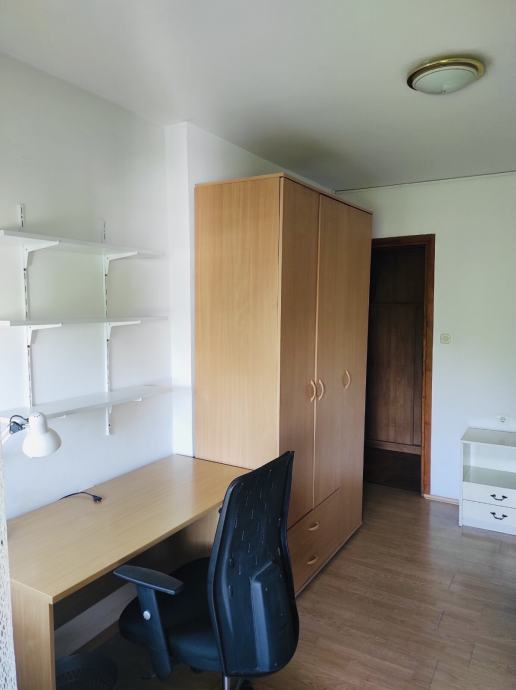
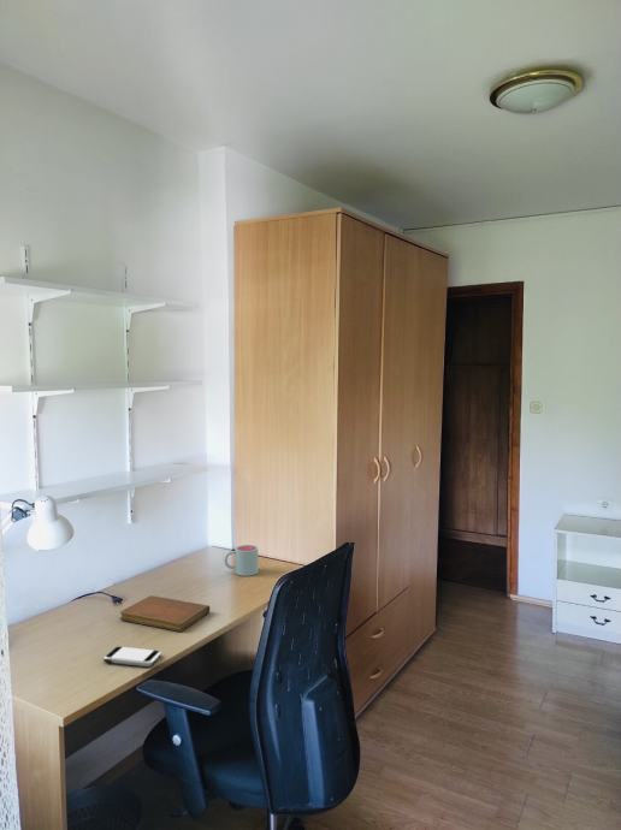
+ notebook [119,594,211,633]
+ mug [223,544,259,577]
+ smartphone [102,645,162,668]
